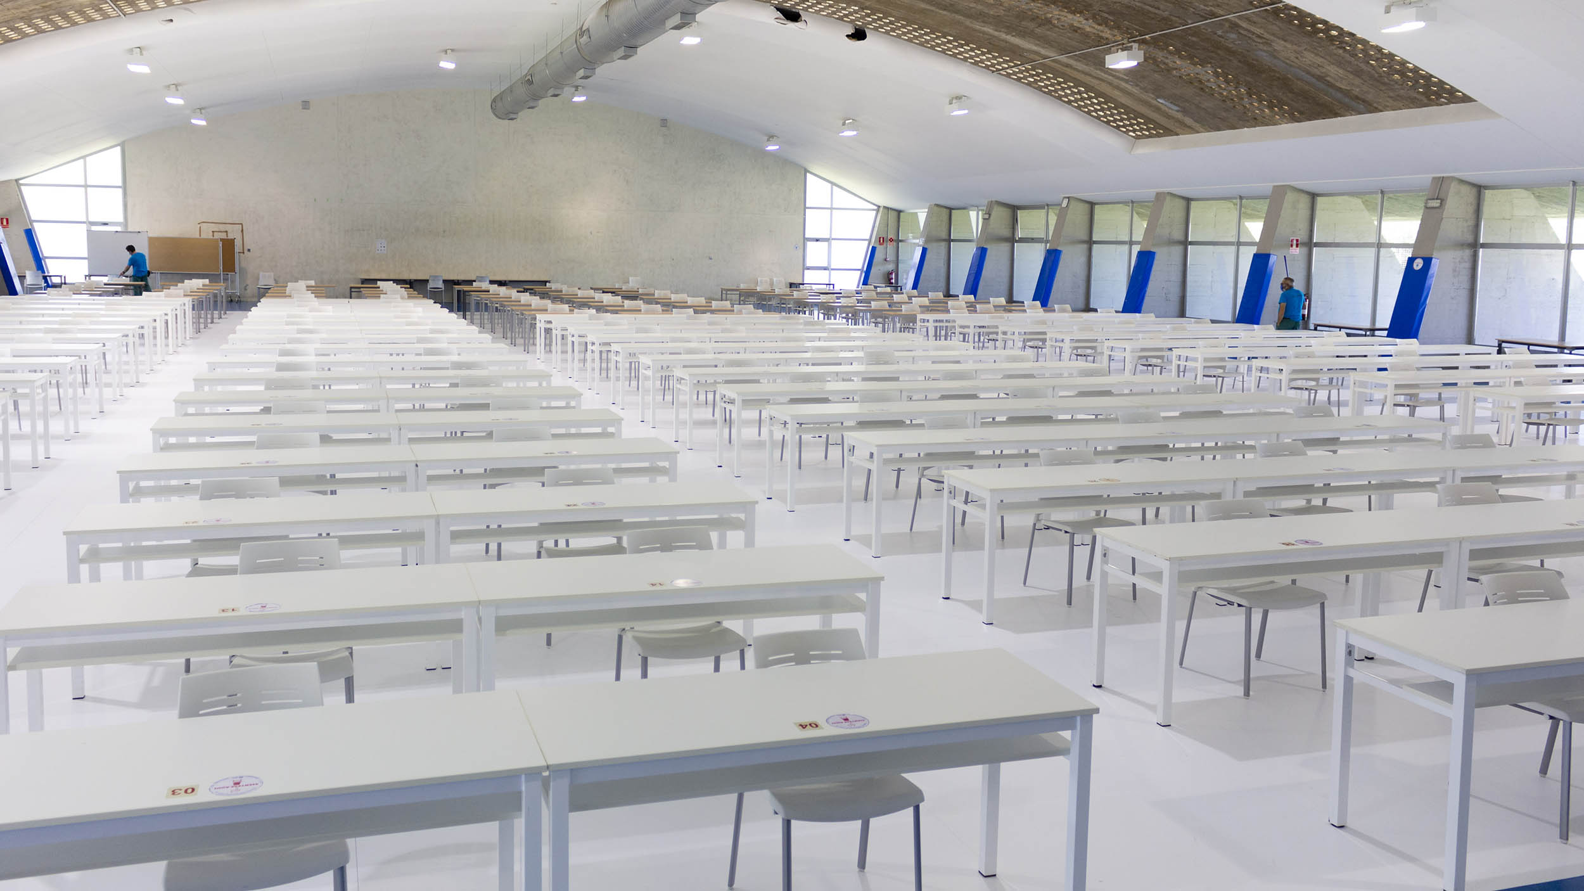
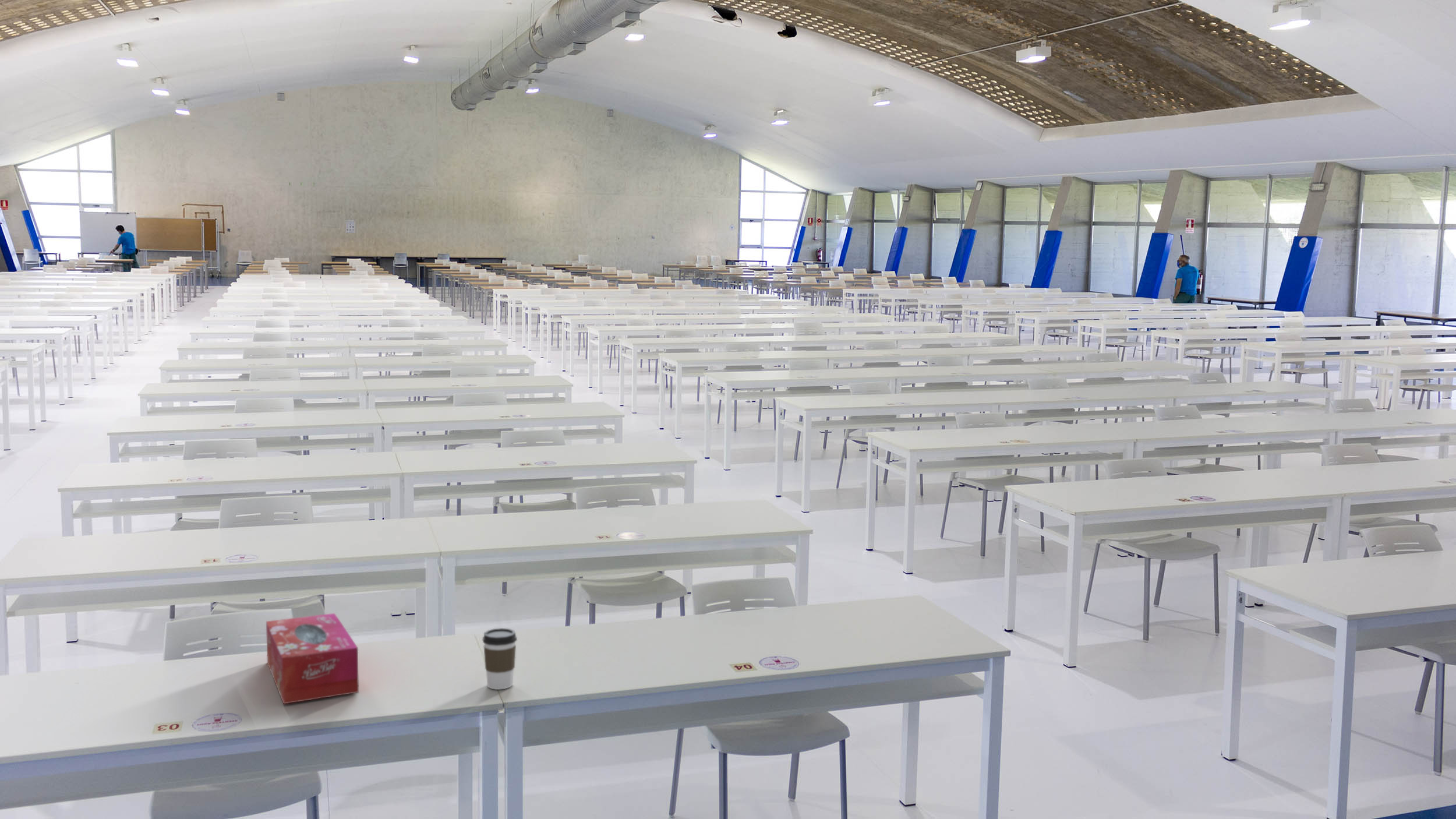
+ tissue box [266,613,359,704]
+ coffee cup [482,627,518,690]
